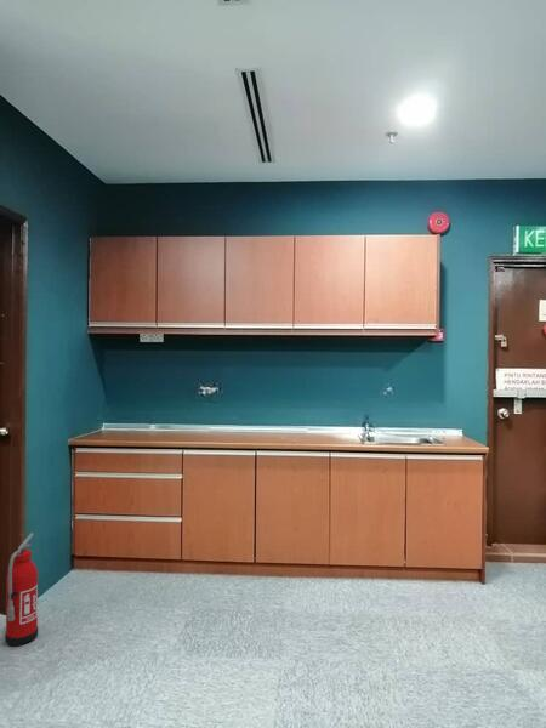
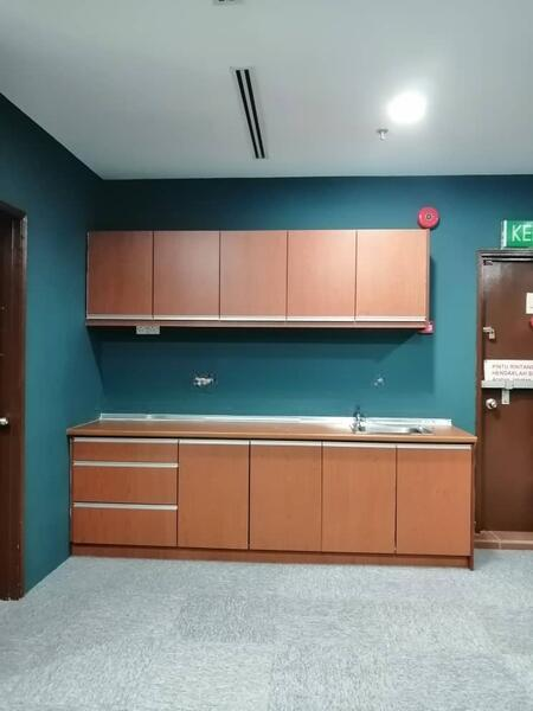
- fire extinguisher [4,531,39,648]
